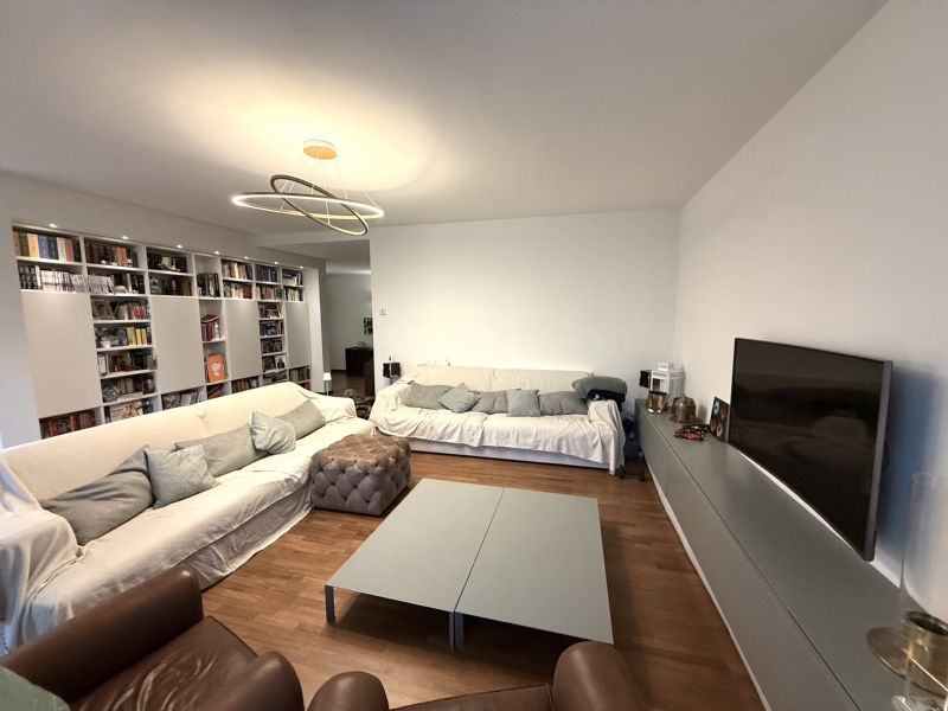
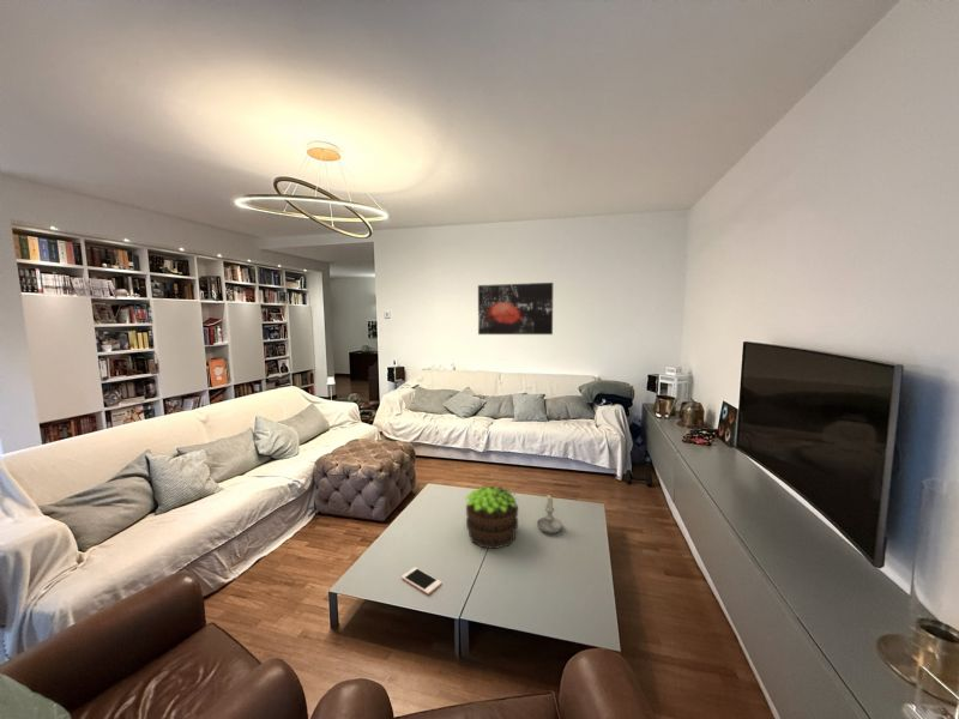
+ cell phone [400,566,442,596]
+ candle [536,494,563,534]
+ wall art [477,282,554,336]
+ potted plant [464,485,520,550]
